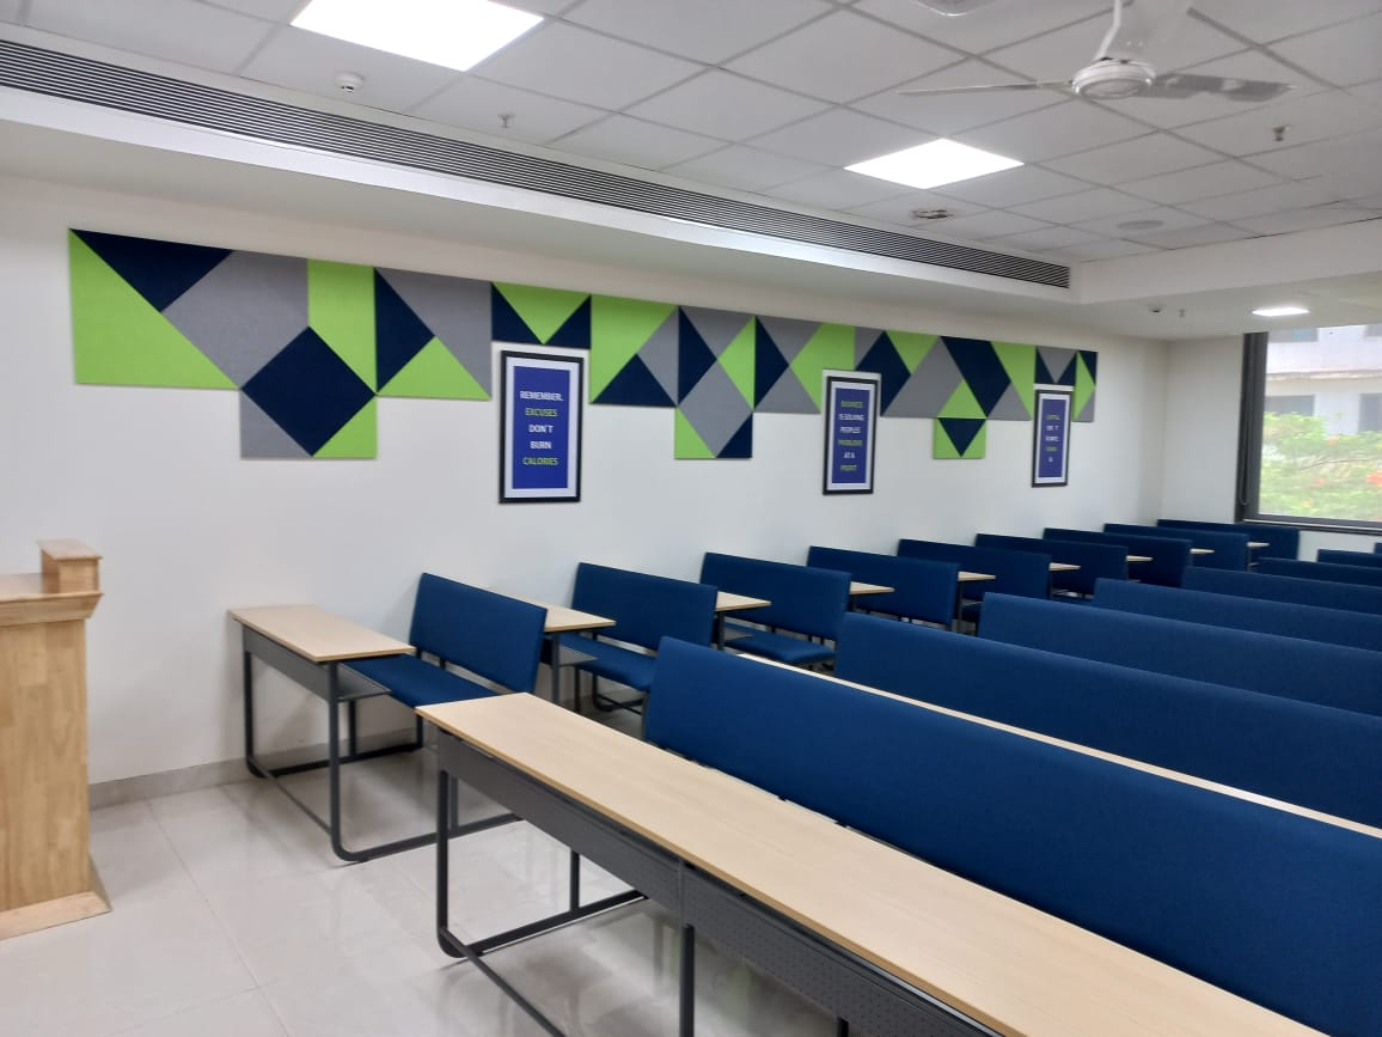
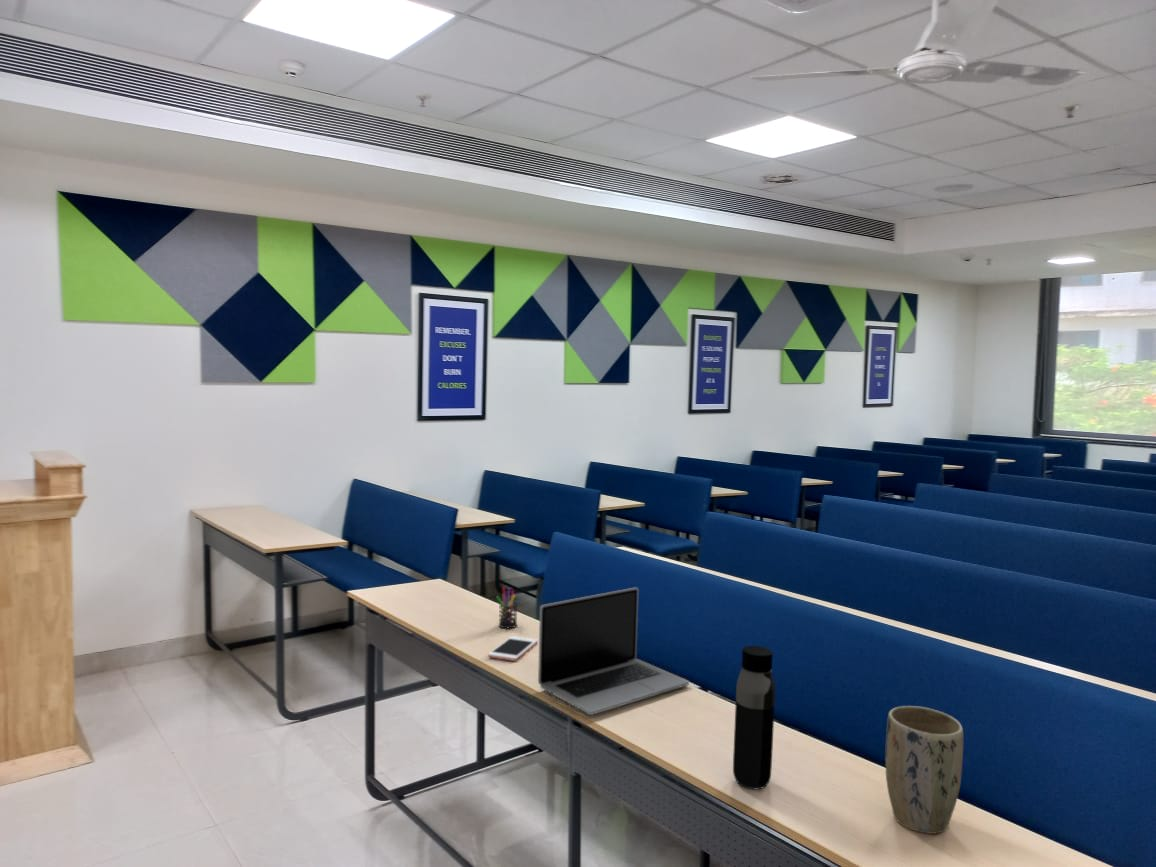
+ cell phone [487,635,538,662]
+ water bottle [732,645,776,790]
+ pen holder [495,585,519,629]
+ laptop [537,586,690,716]
+ plant pot [884,705,964,835]
